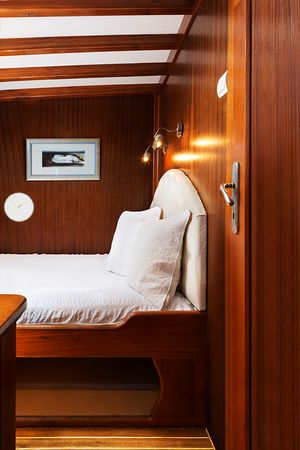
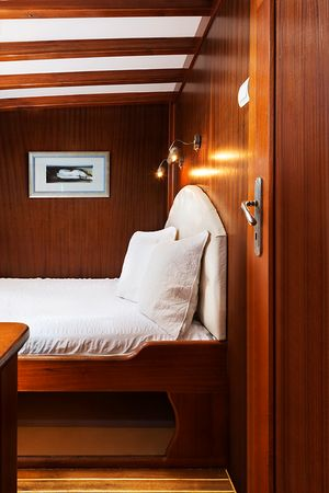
- wall clock [3,192,34,223]
